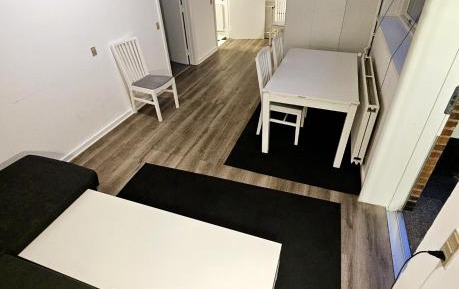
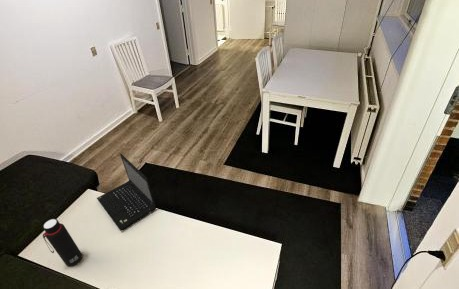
+ water bottle [42,218,83,267]
+ laptop [96,153,157,231]
